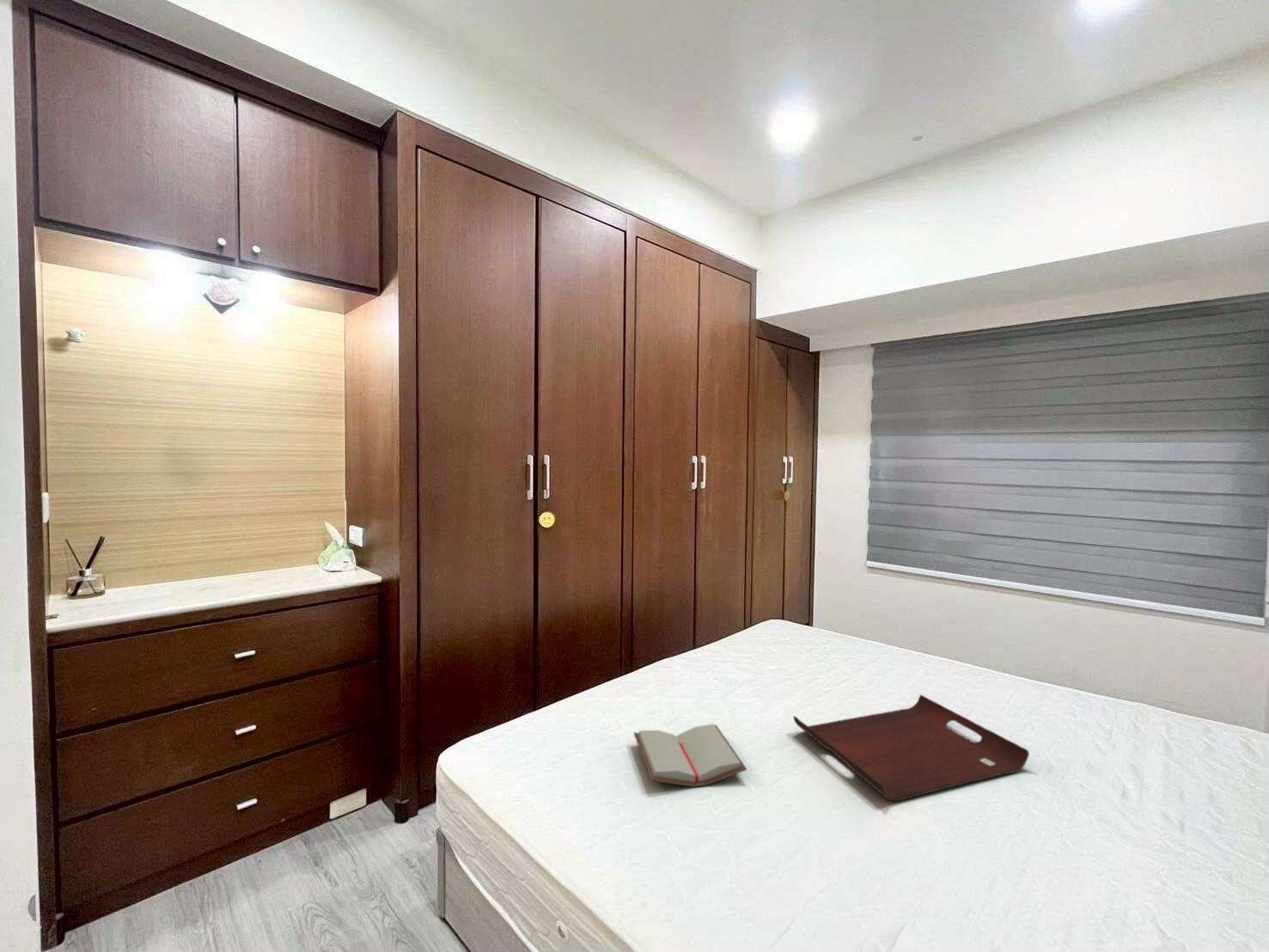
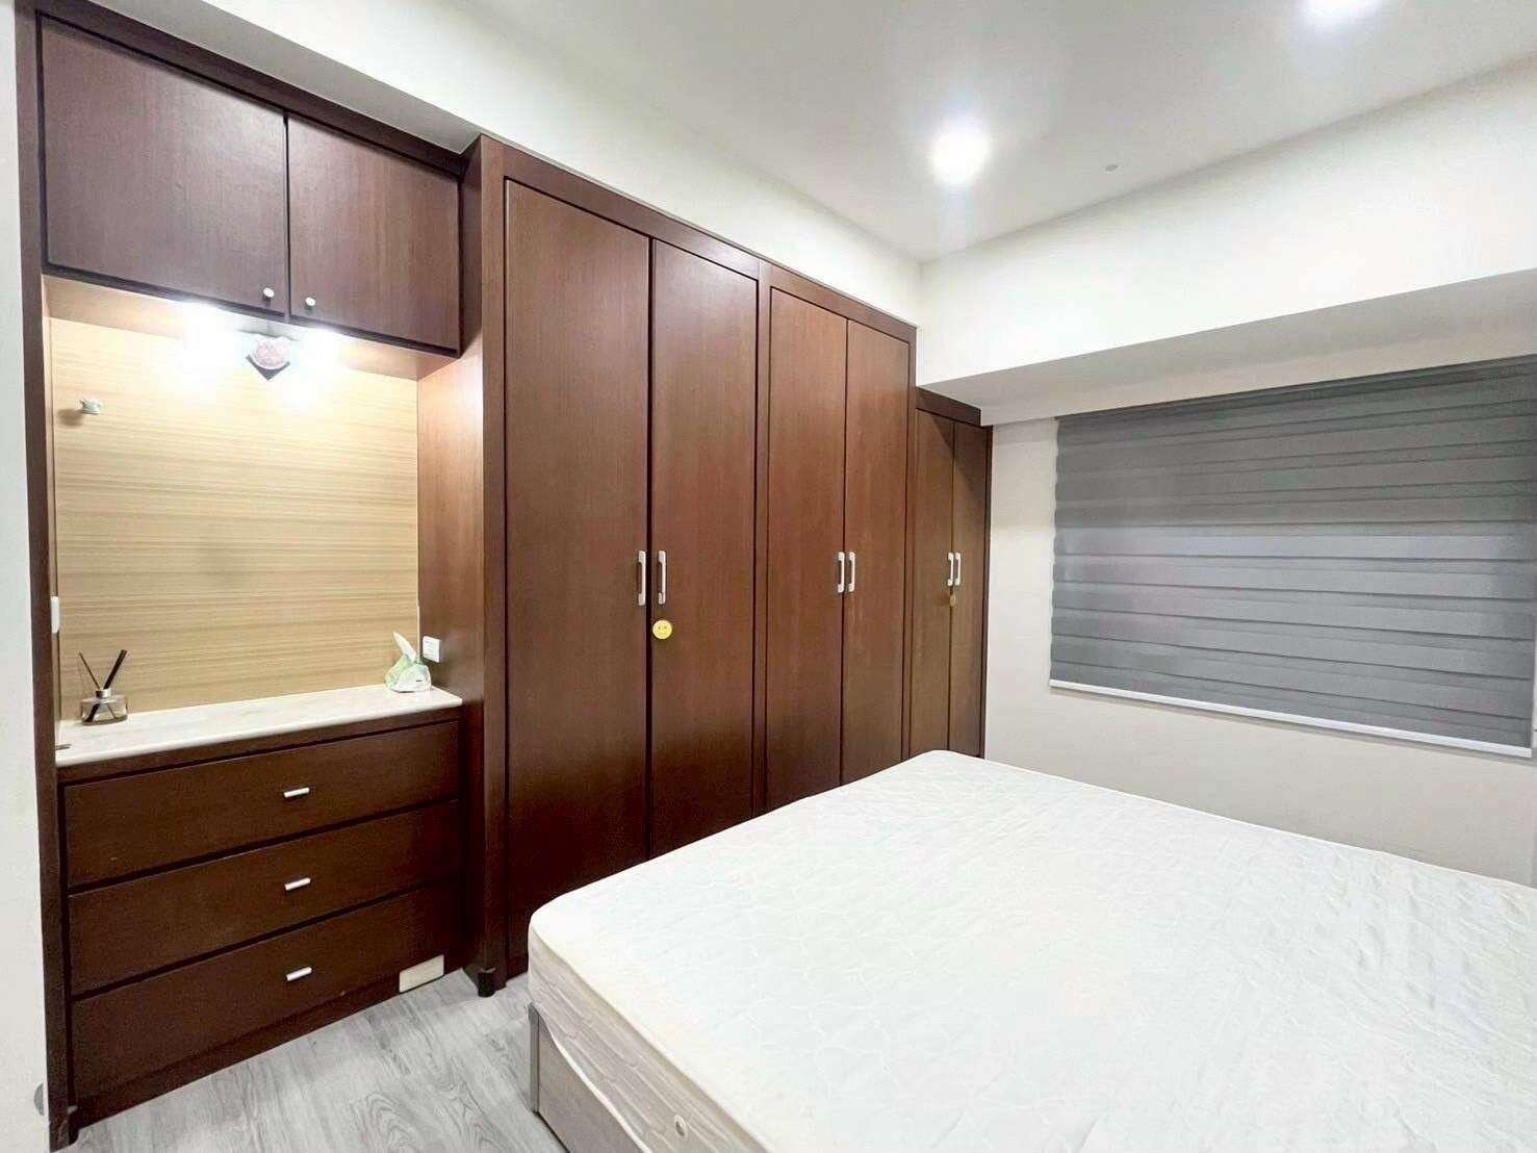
- paperback book [633,723,747,788]
- serving tray [792,694,1030,802]
